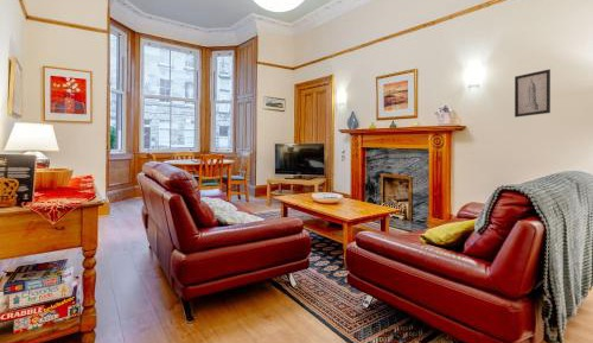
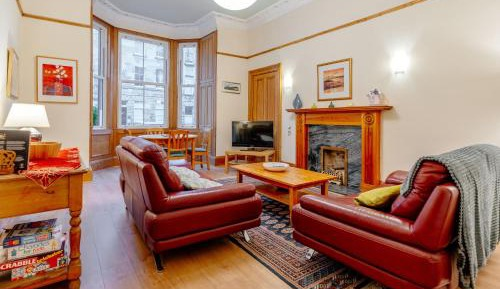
- wall art [514,68,551,119]
